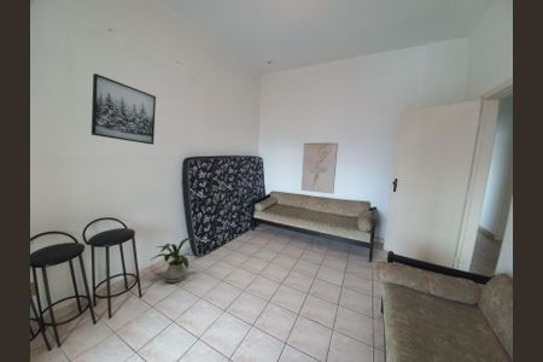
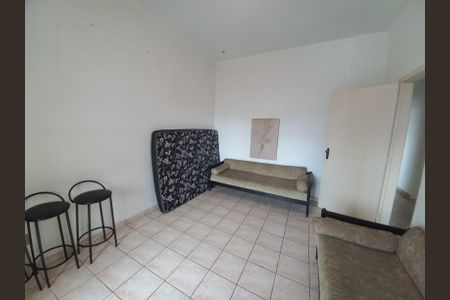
- house plant [148,237,199,284]
- wall art [91,72,157,146]
